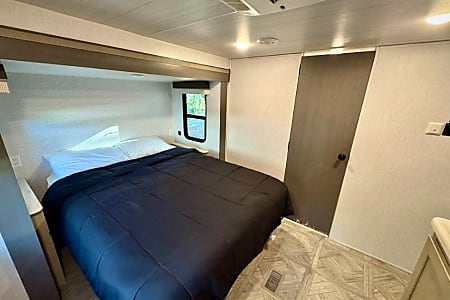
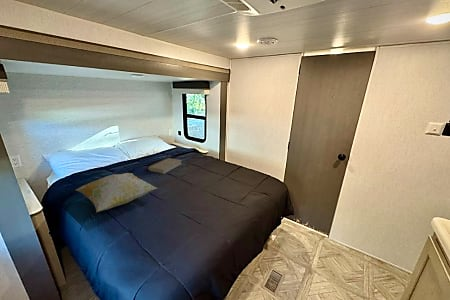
+ decorative pillow [75,172,158,213]
+ book [146,157,183,175]
